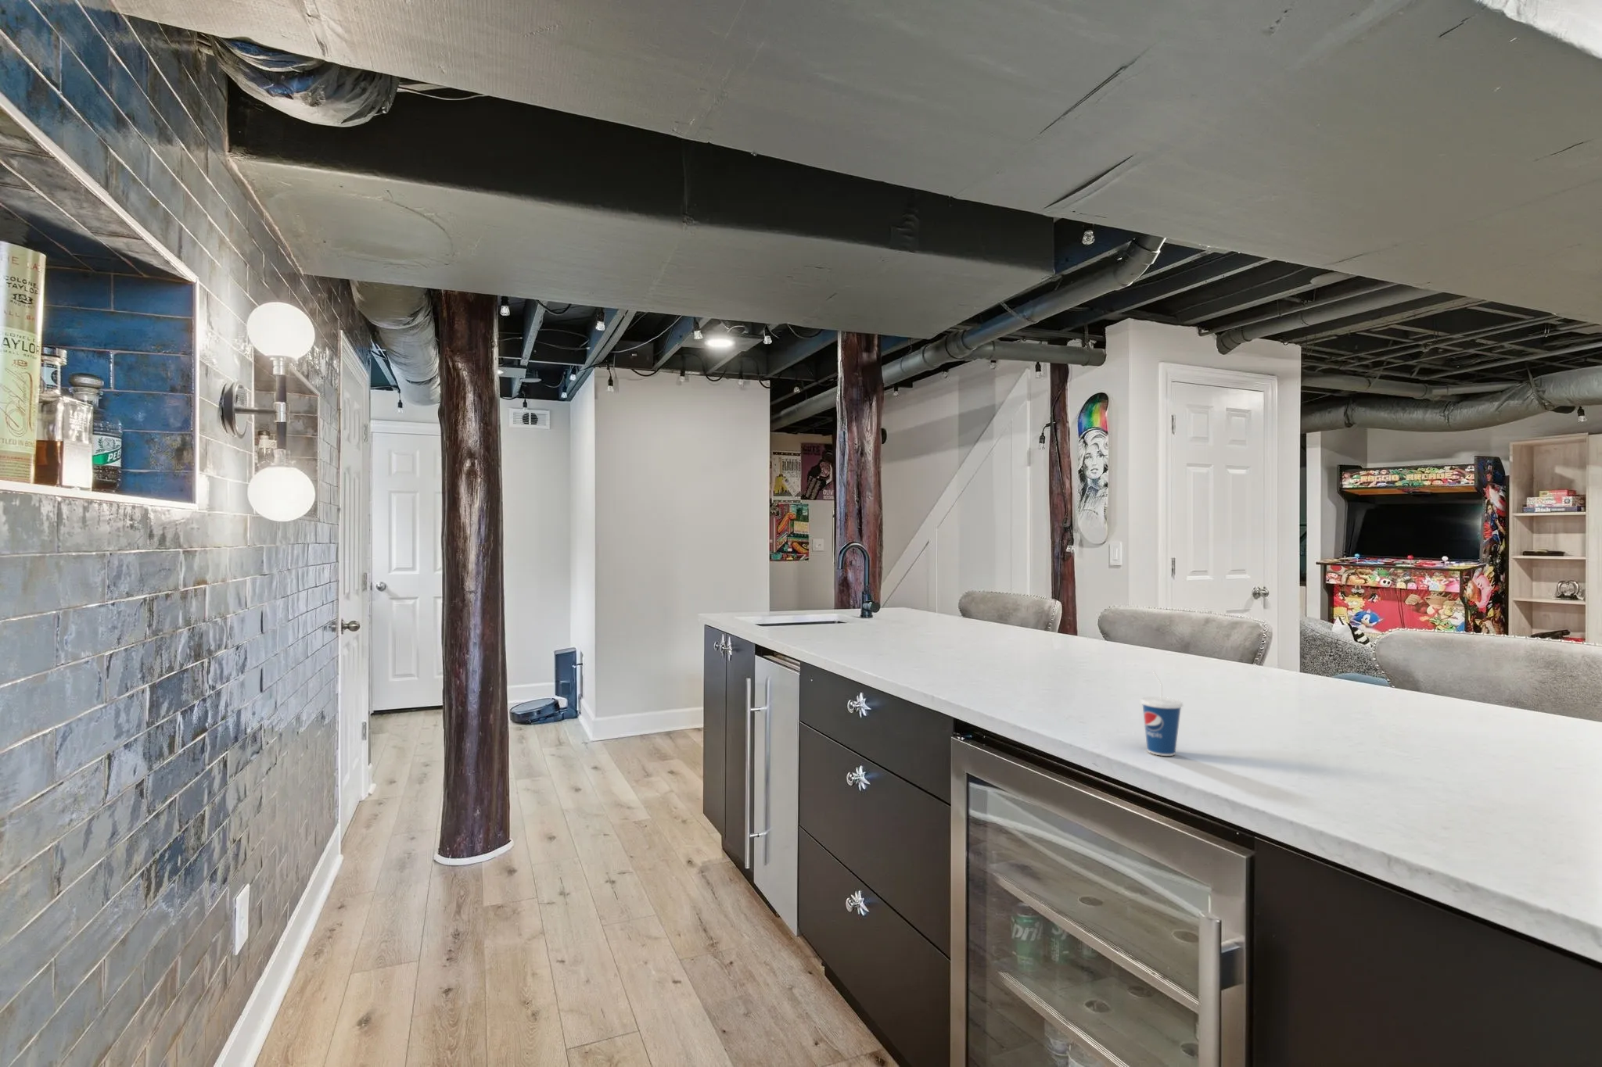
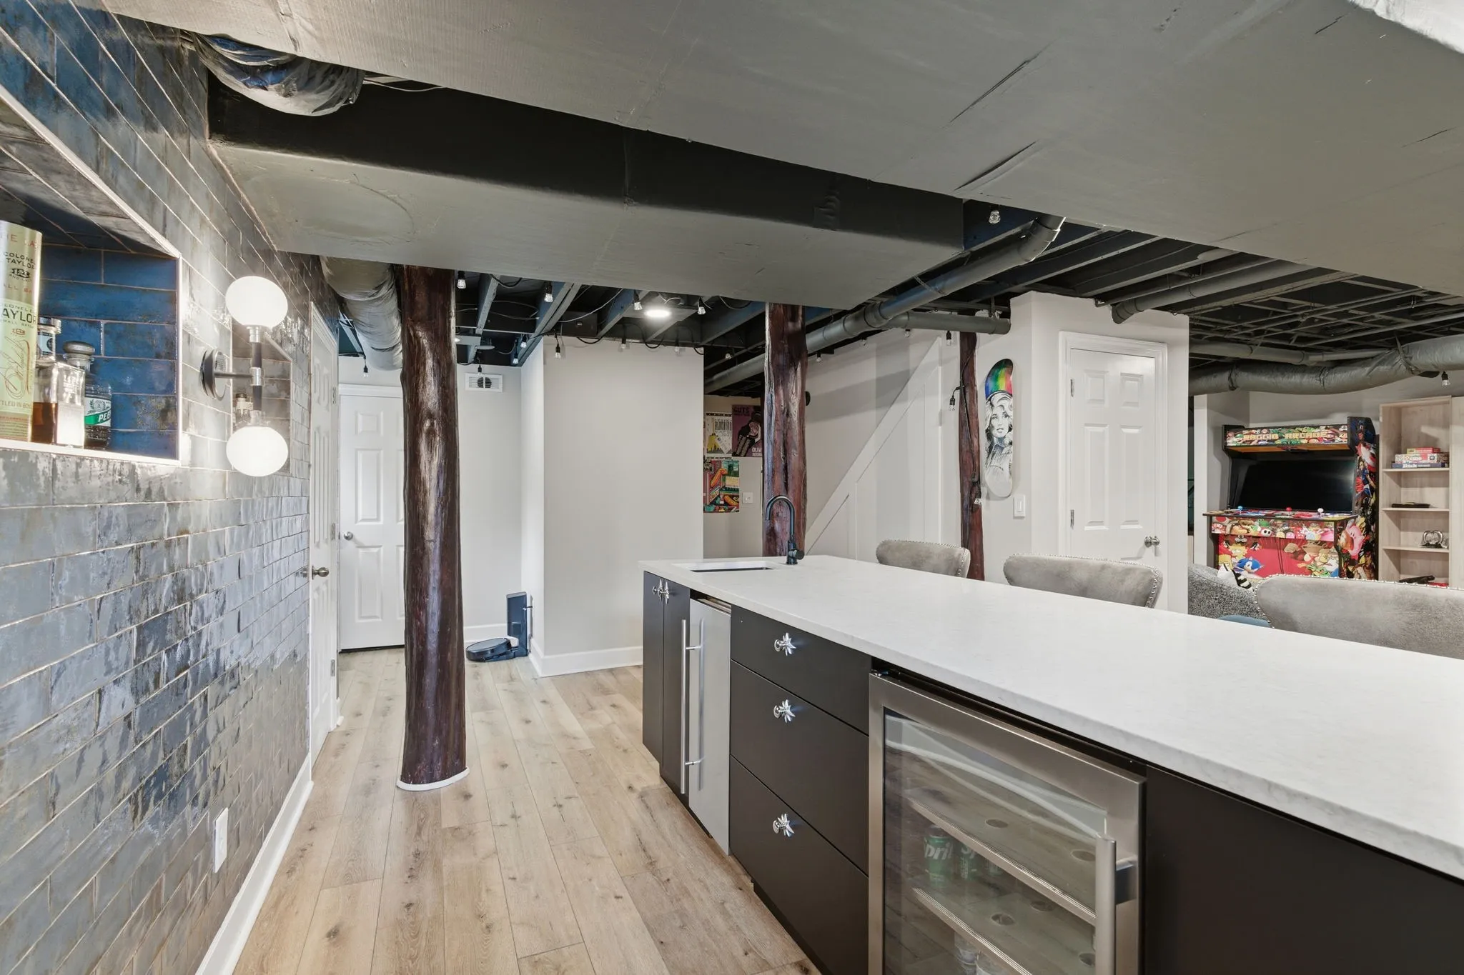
- cup [1140,669,1184,756]
